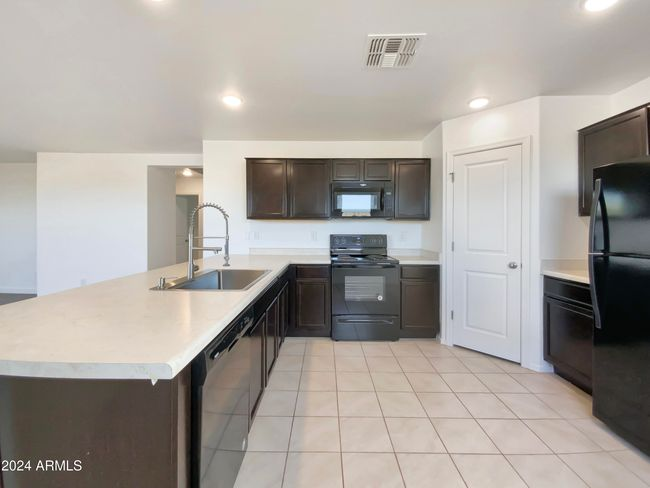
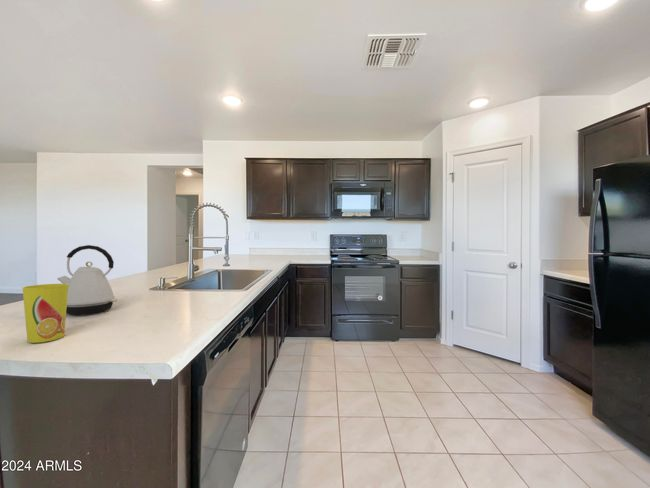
+ cup [21,283,69,344]
+ kettle [56,244,118,316]
